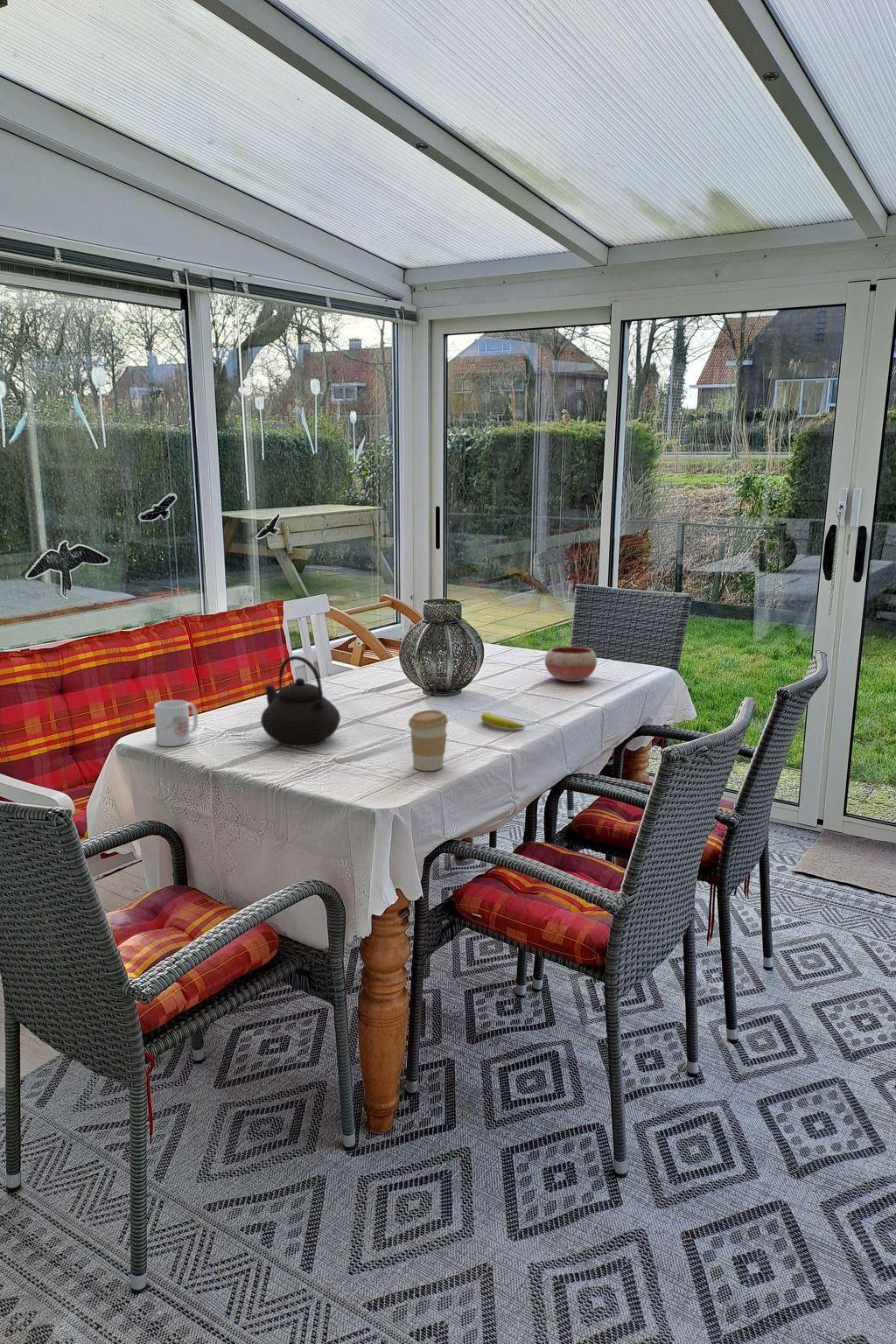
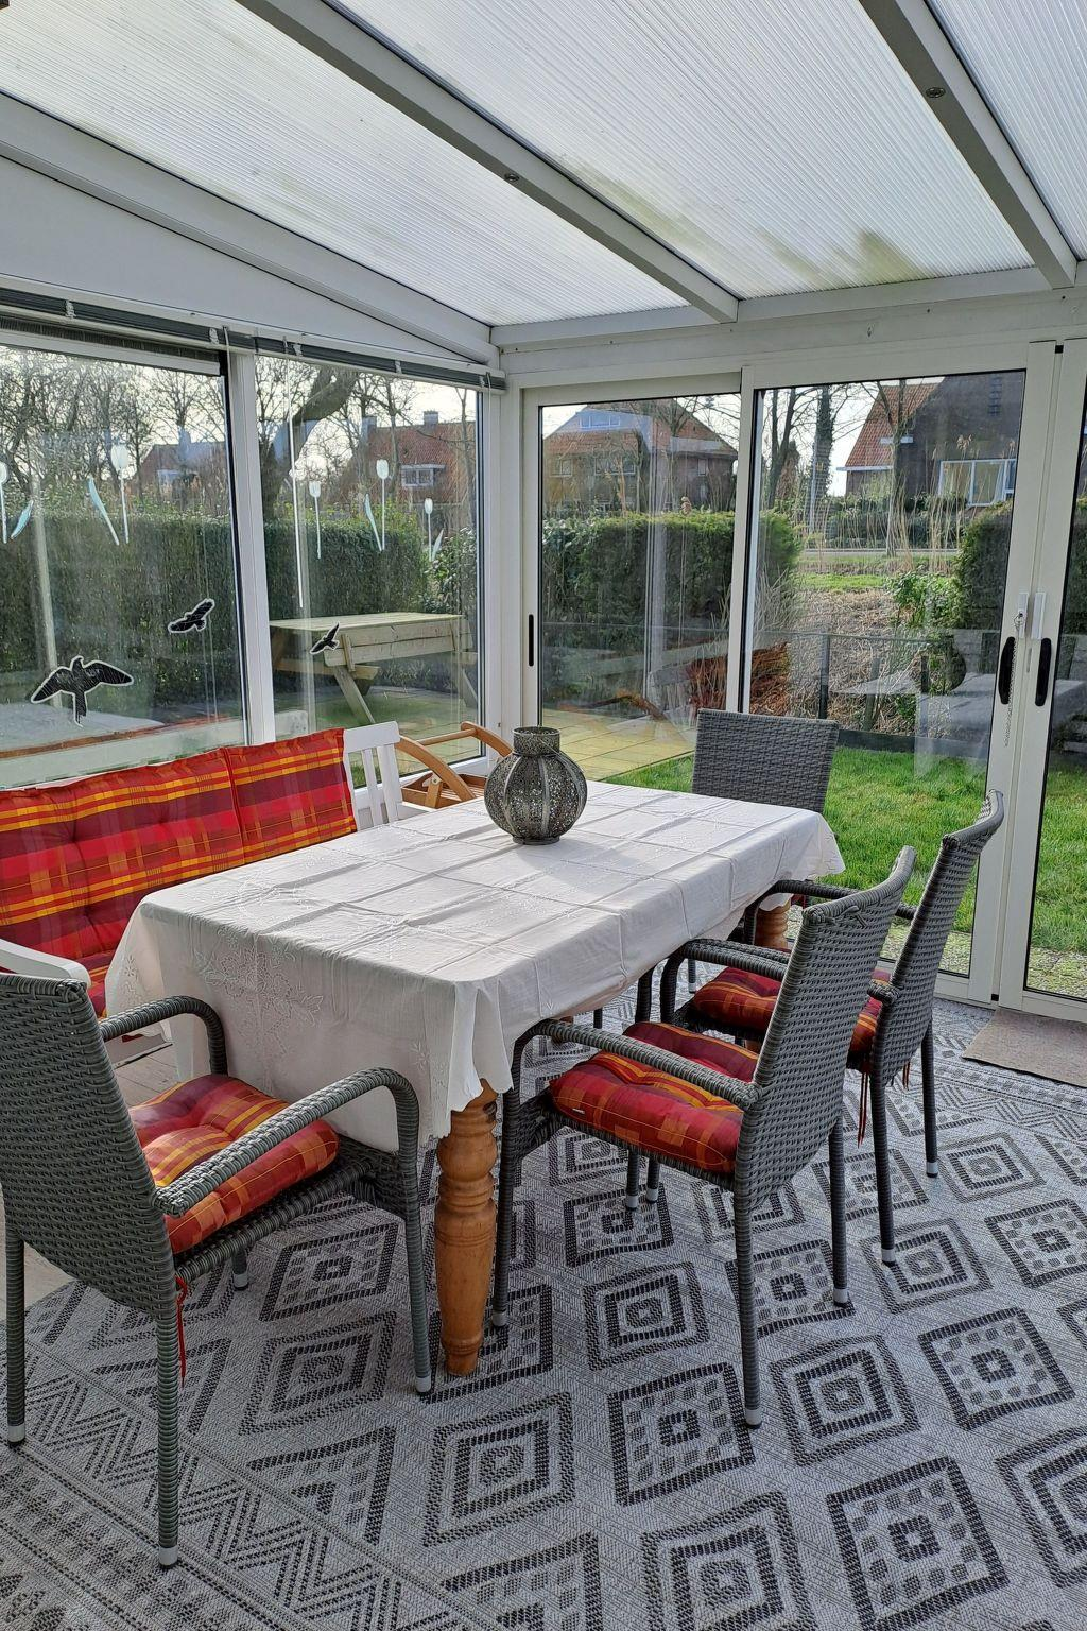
- bowl [544,646,598,683]
- mug [153,699,199,747]
- teapot [260,655,341,748]
- banana [480,711,525,730]
- coffee cup [408,709,449,772]
